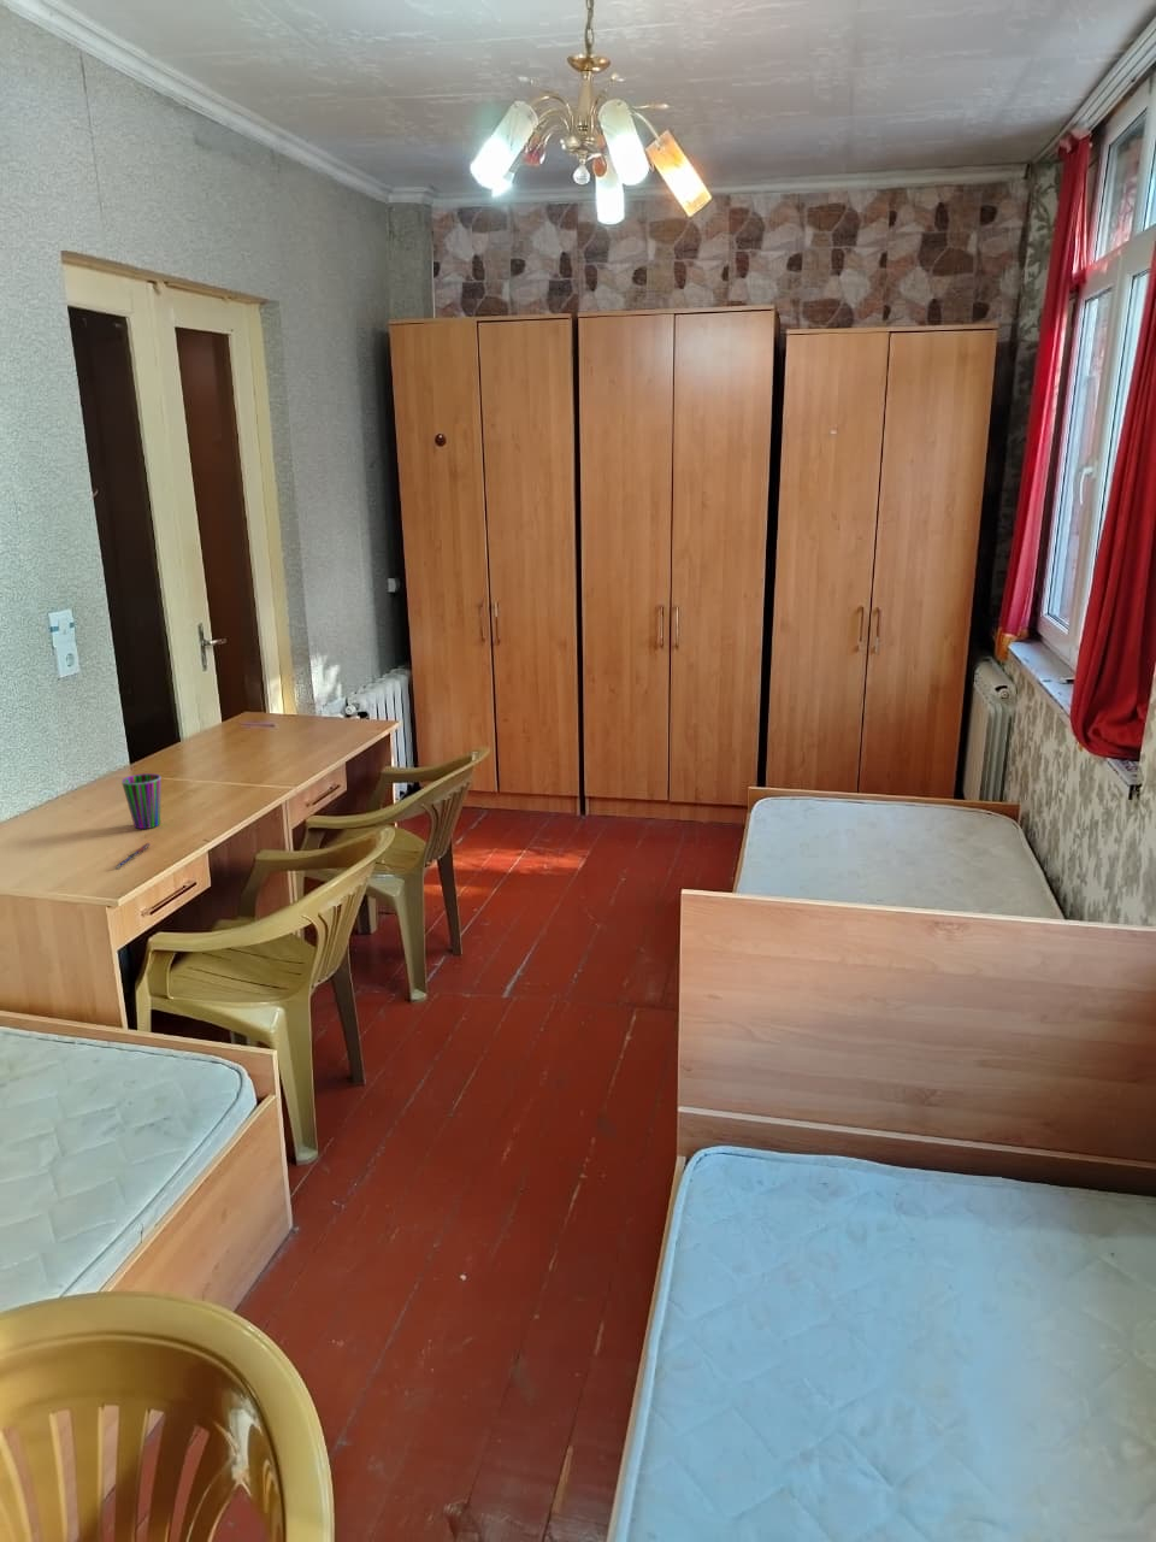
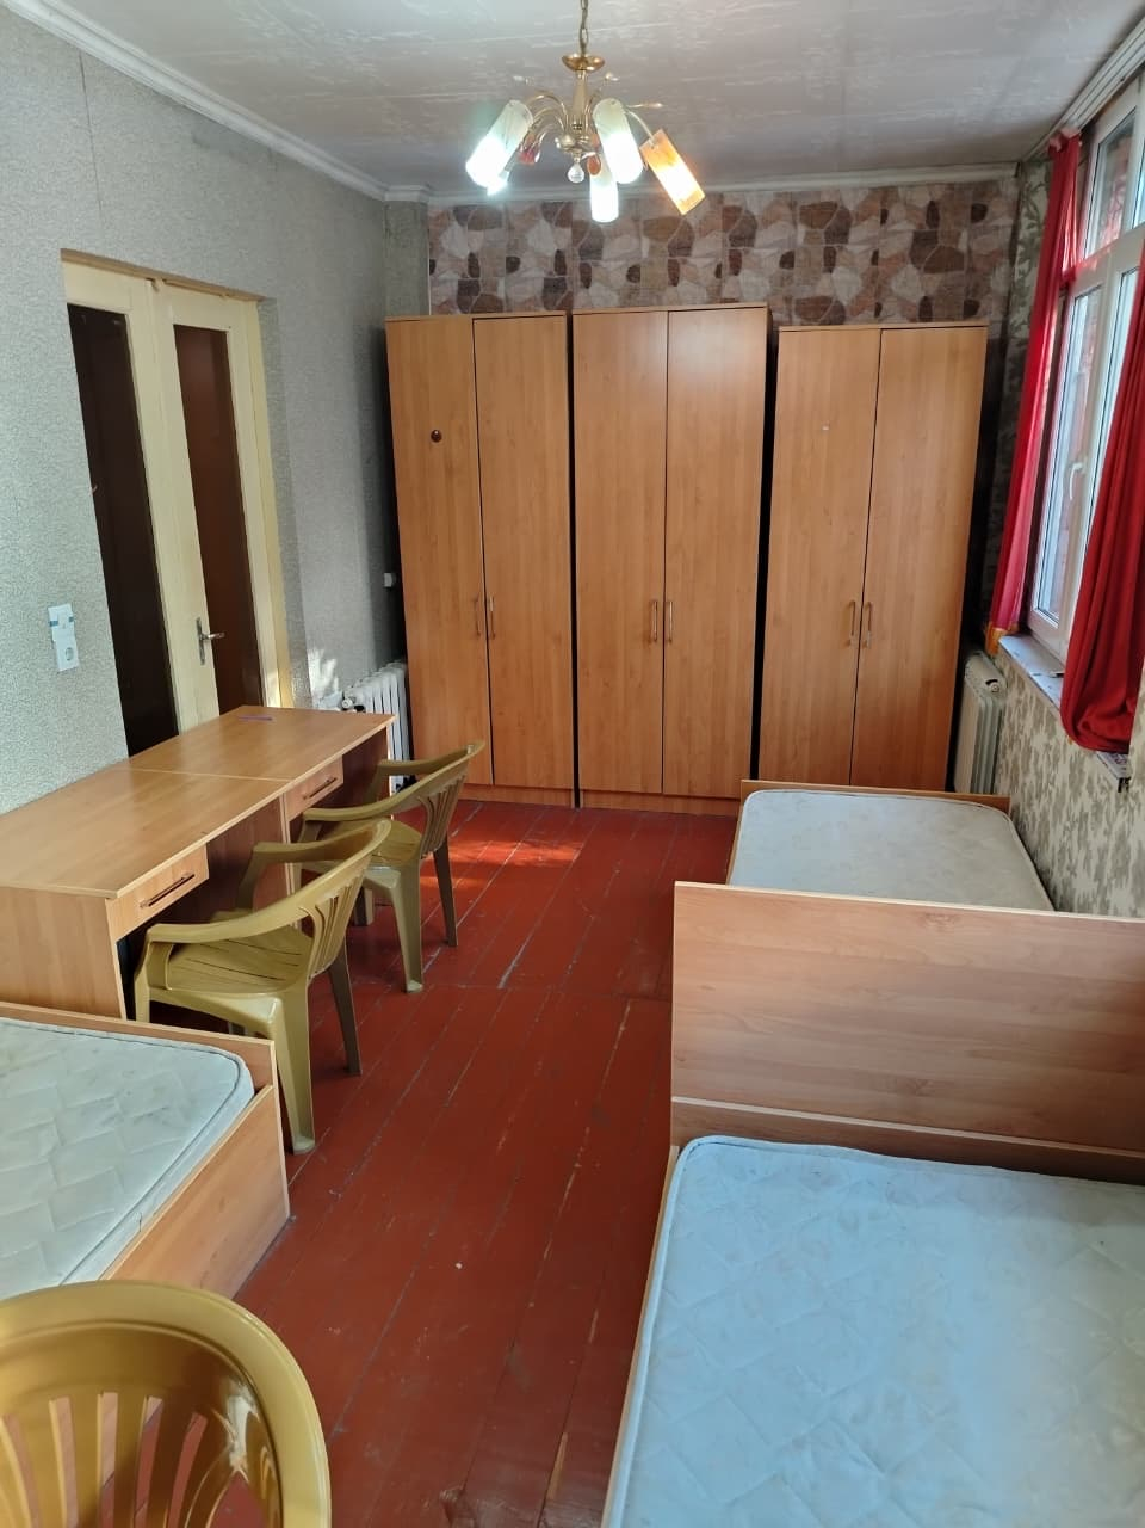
- pen [112,843,152,869]
- cup [120,772,163,830]
